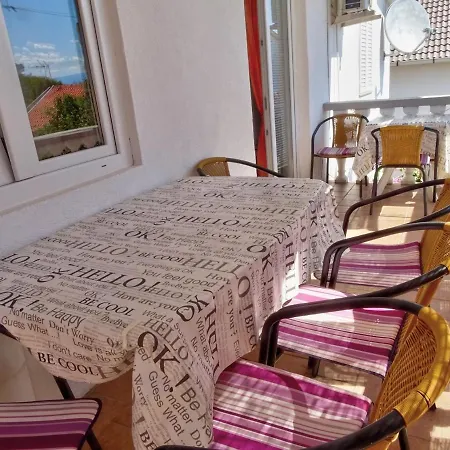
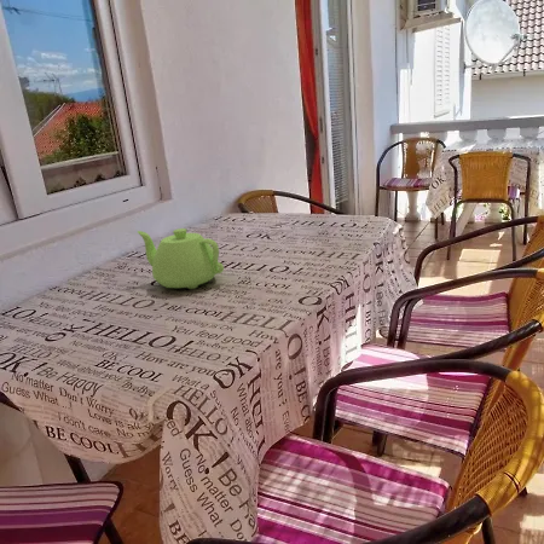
+ teapot [137,227,225,290]
